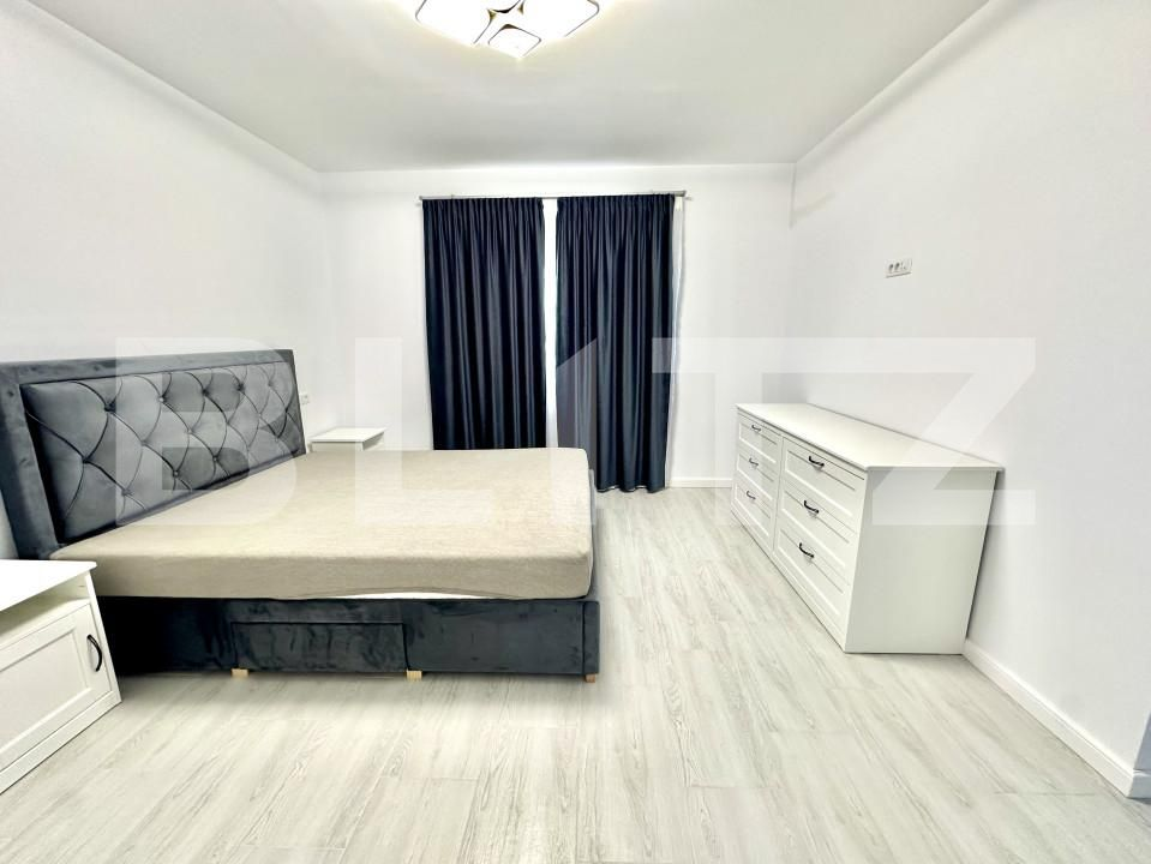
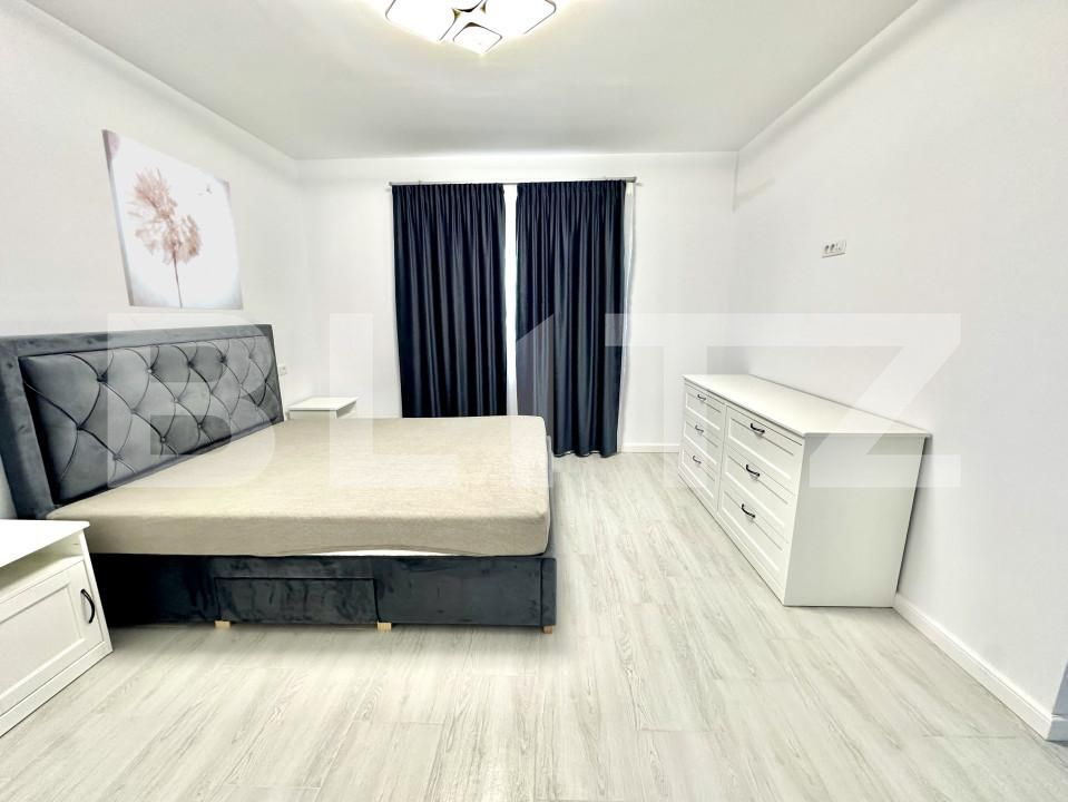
+ wall art [100,128,245,311]
